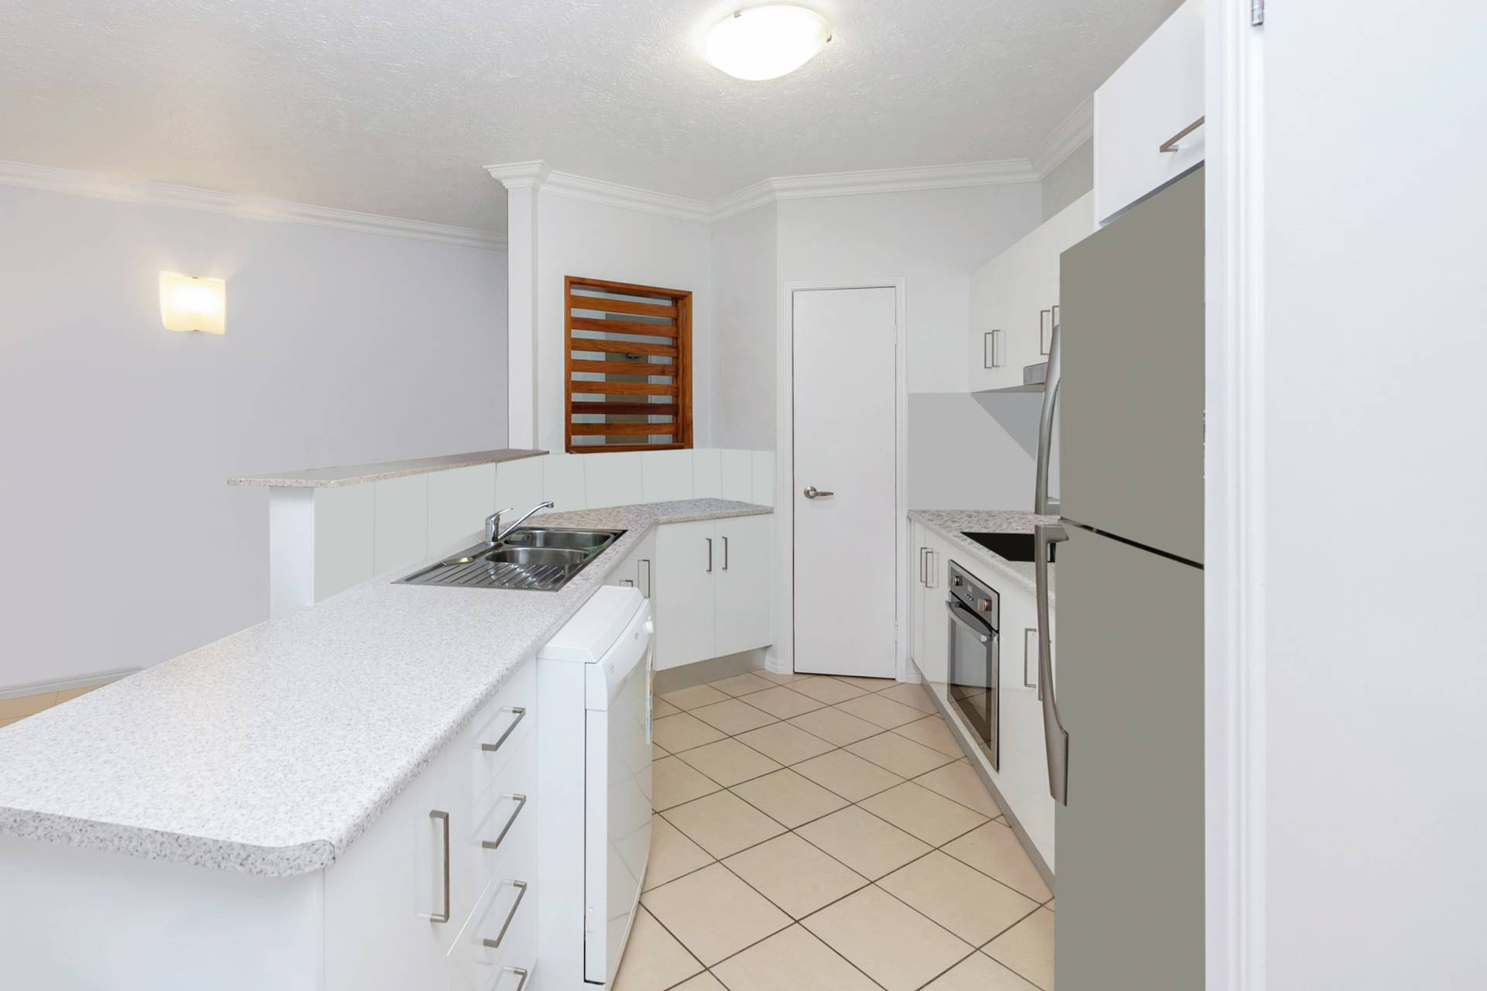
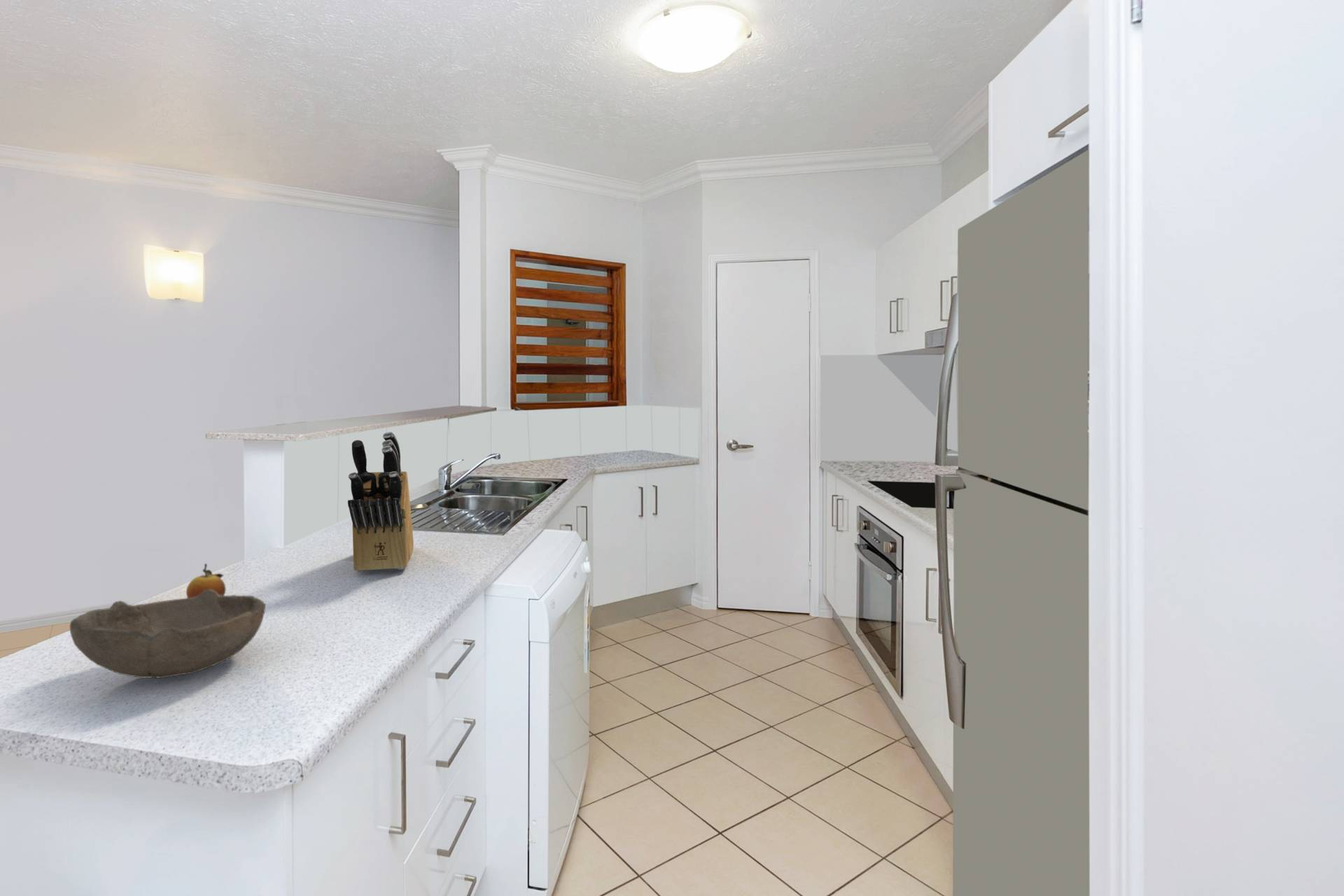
+ bowl [69,589,266,679]
+ knife block [347,431,414,573]
+ fruit [186,563,226,598]
